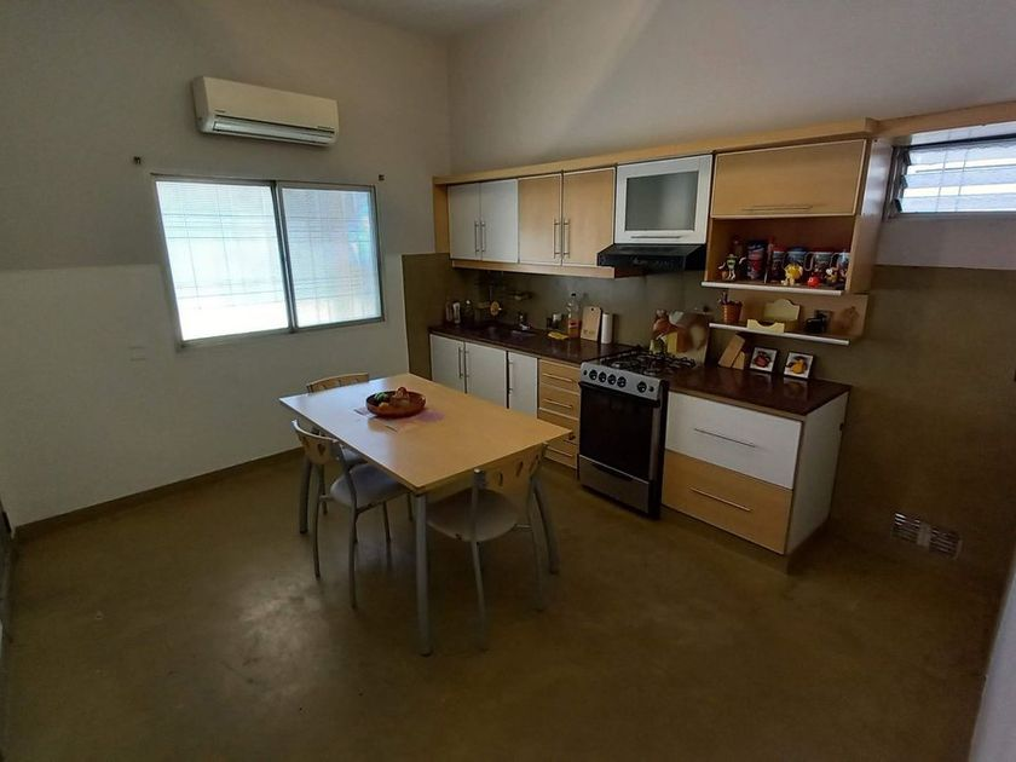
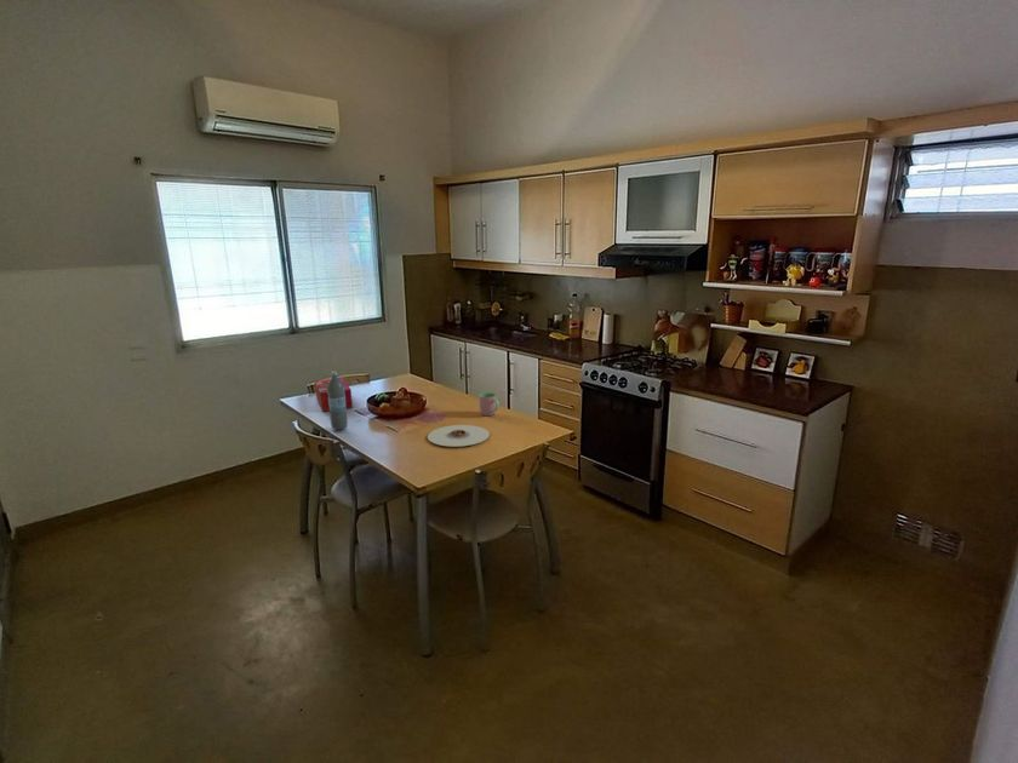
+ tissue box [314,377,354,413]
+ cup [477,391,501,417]
+ plate [427,424,491,448]
+ water bottle [327,371,349,431]
